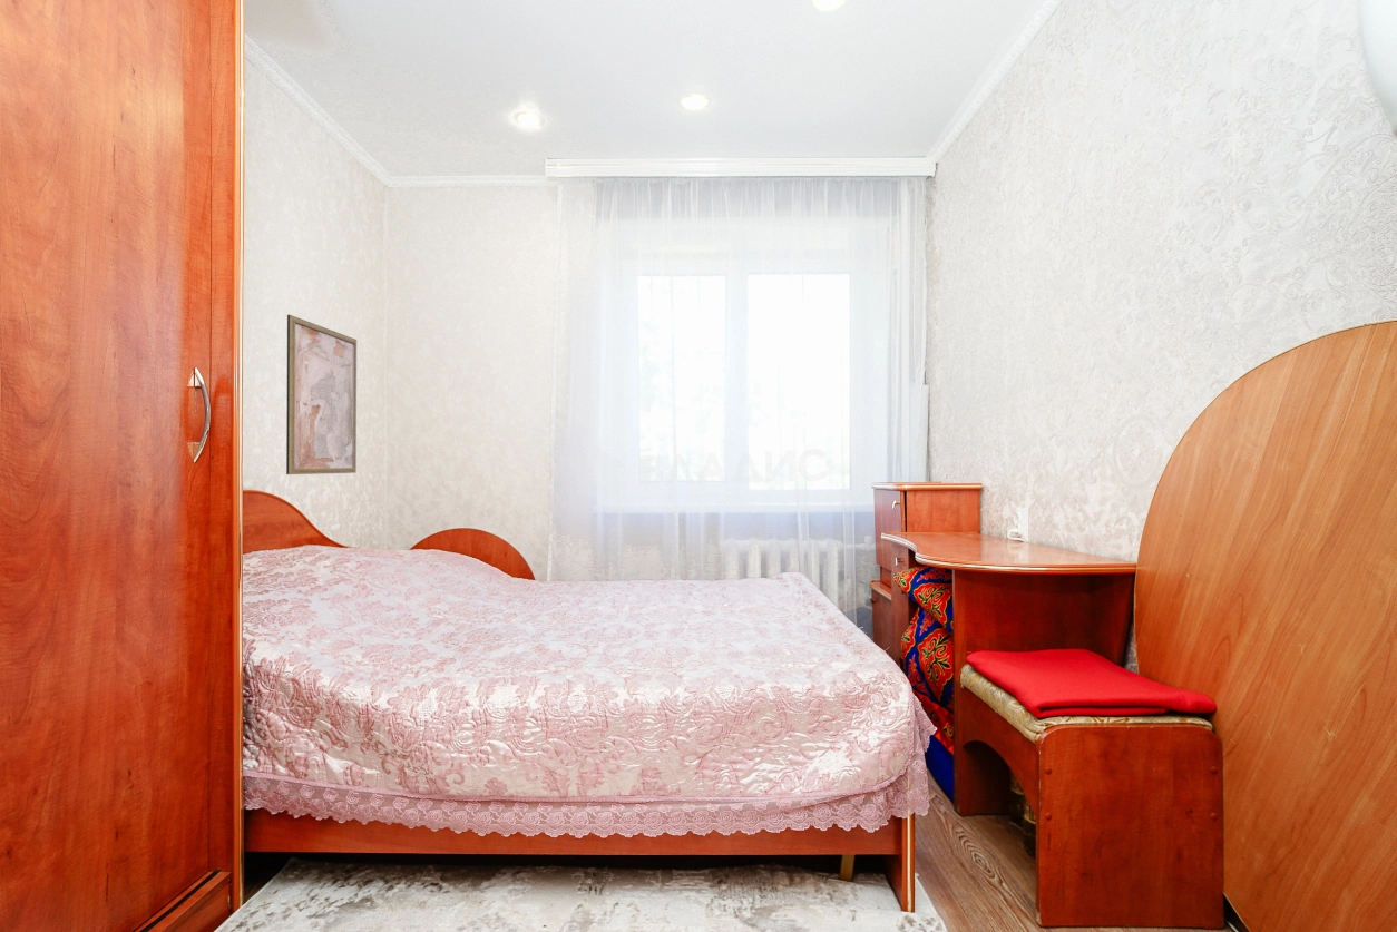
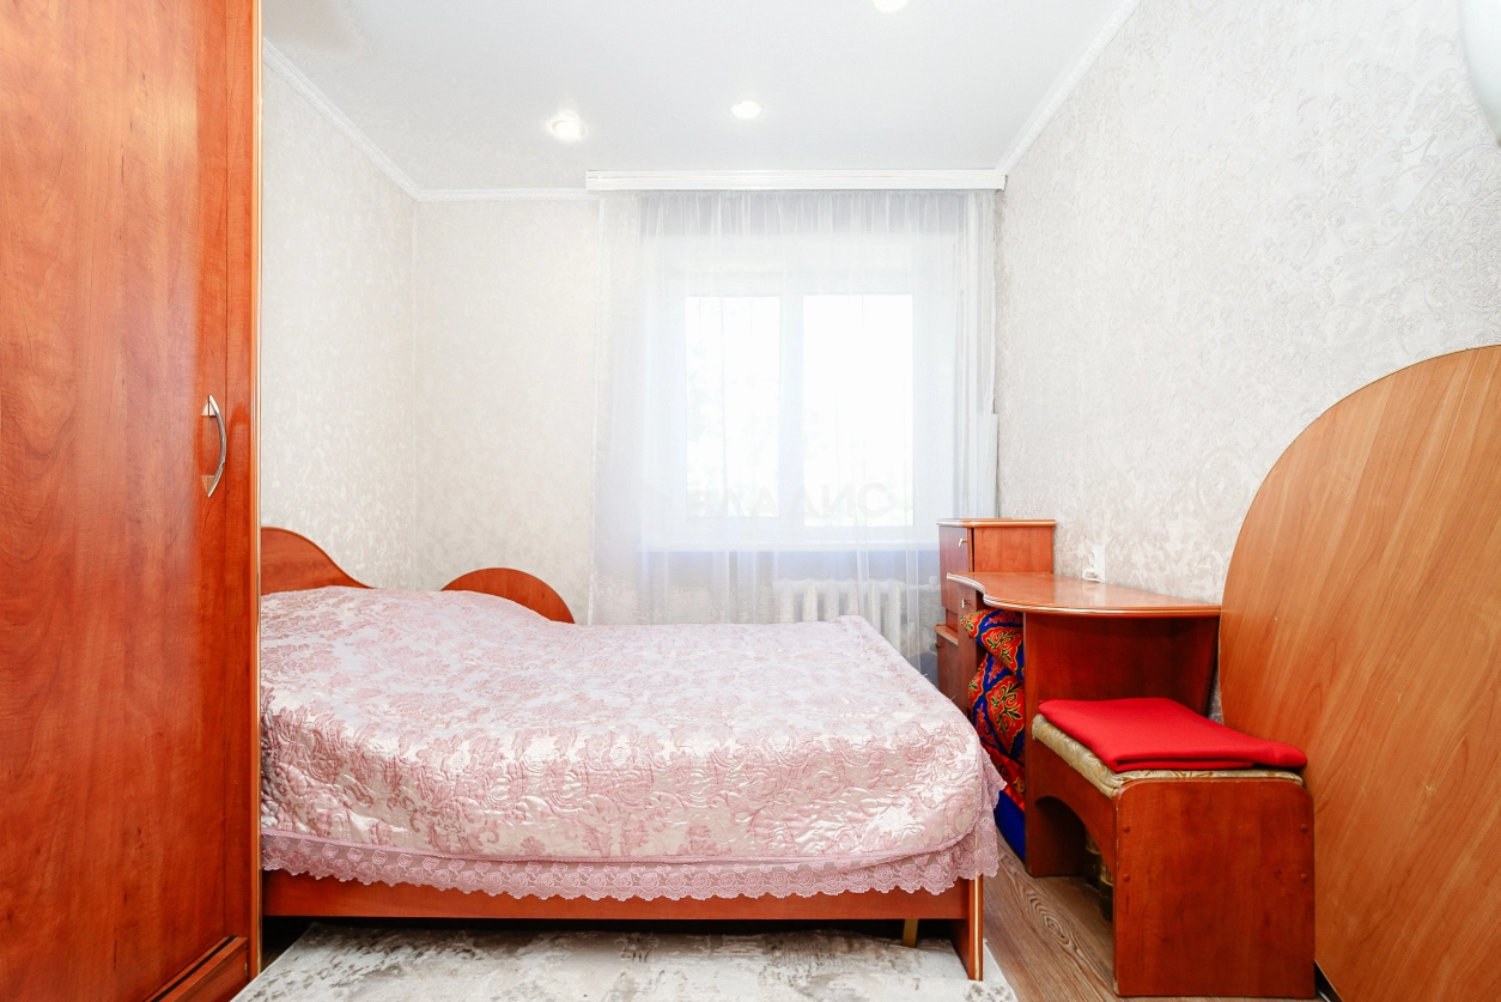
- wall art [285,314,358,475]
